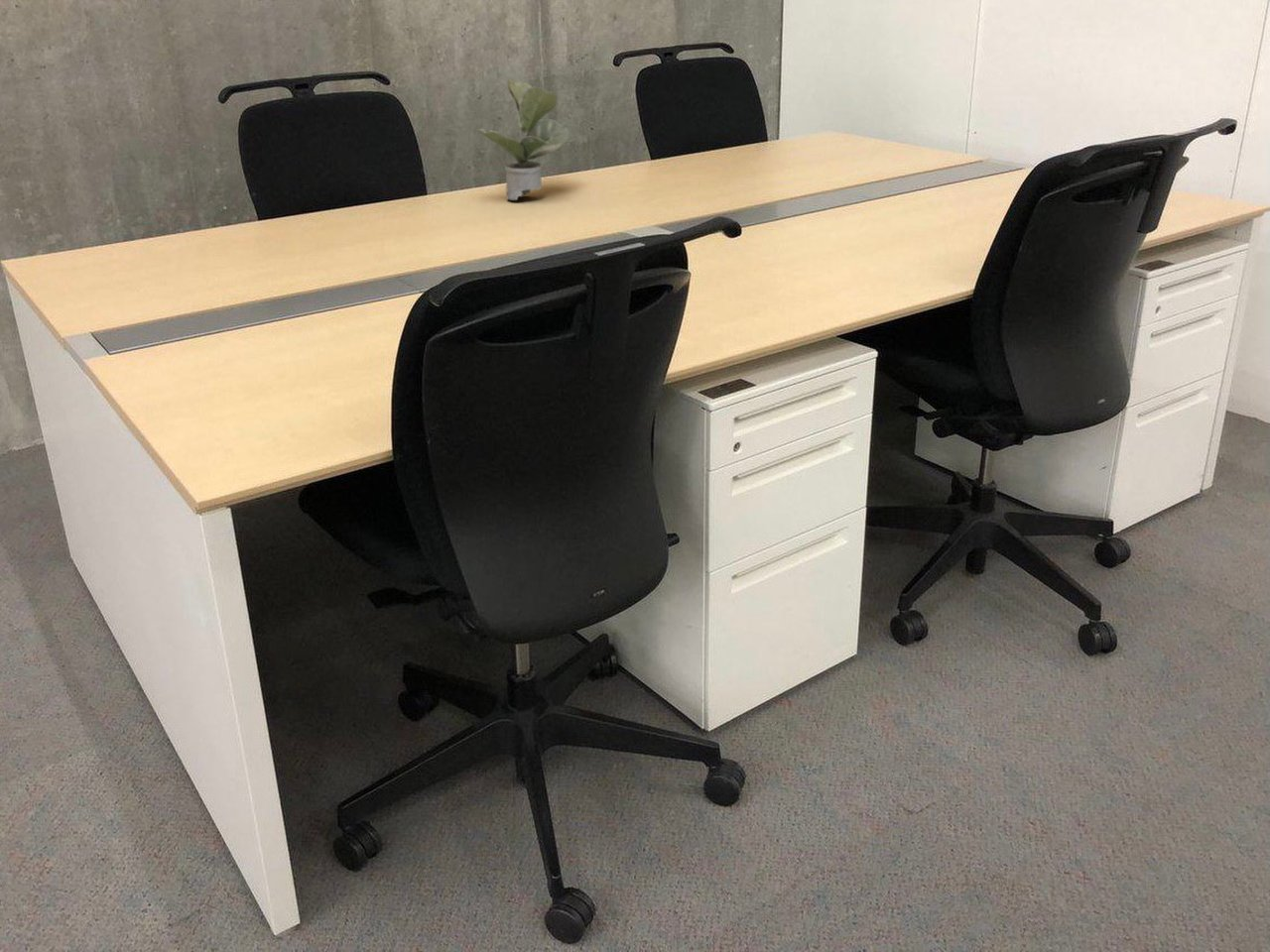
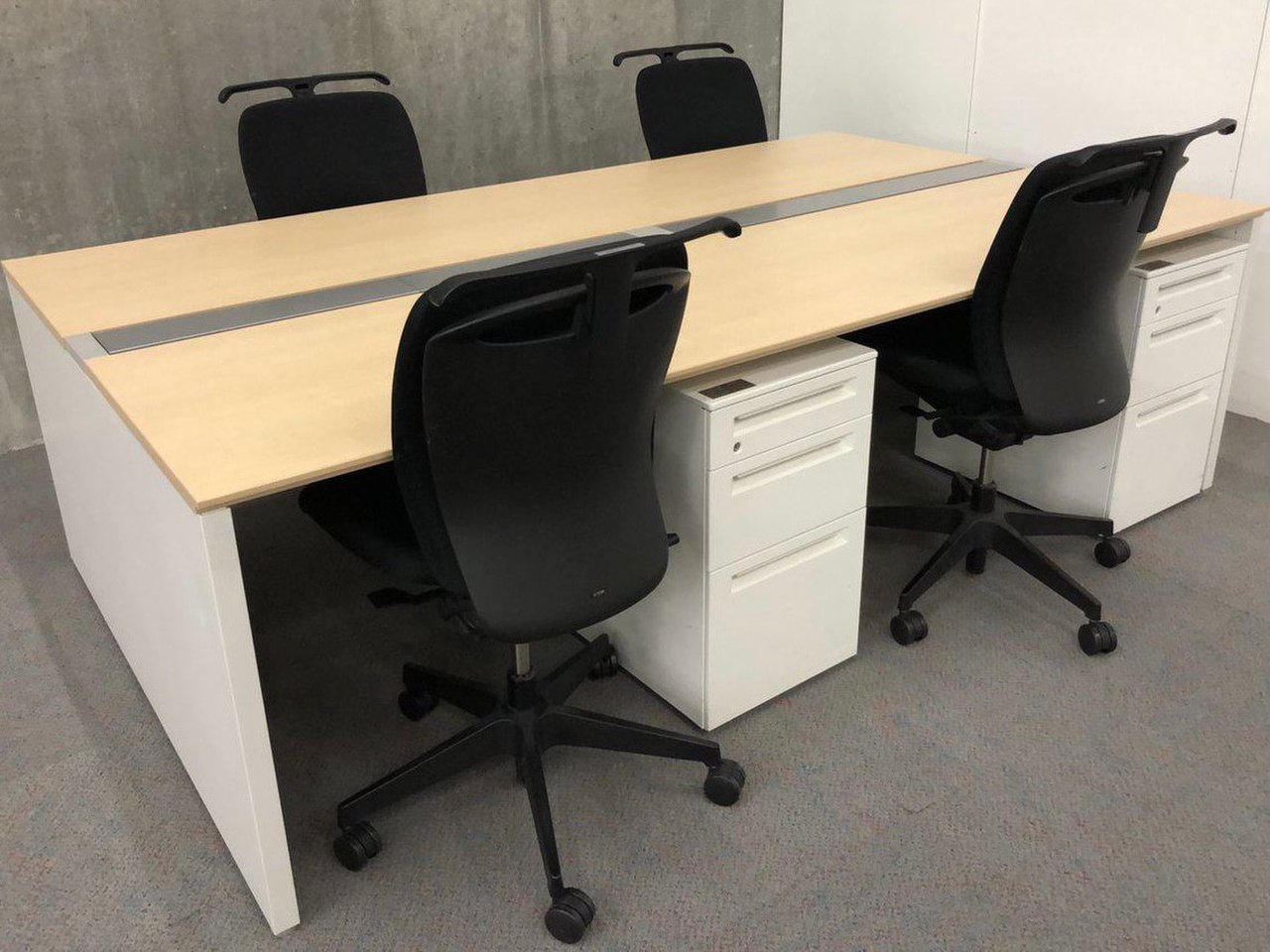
- potted plant [477,77,570,201]
